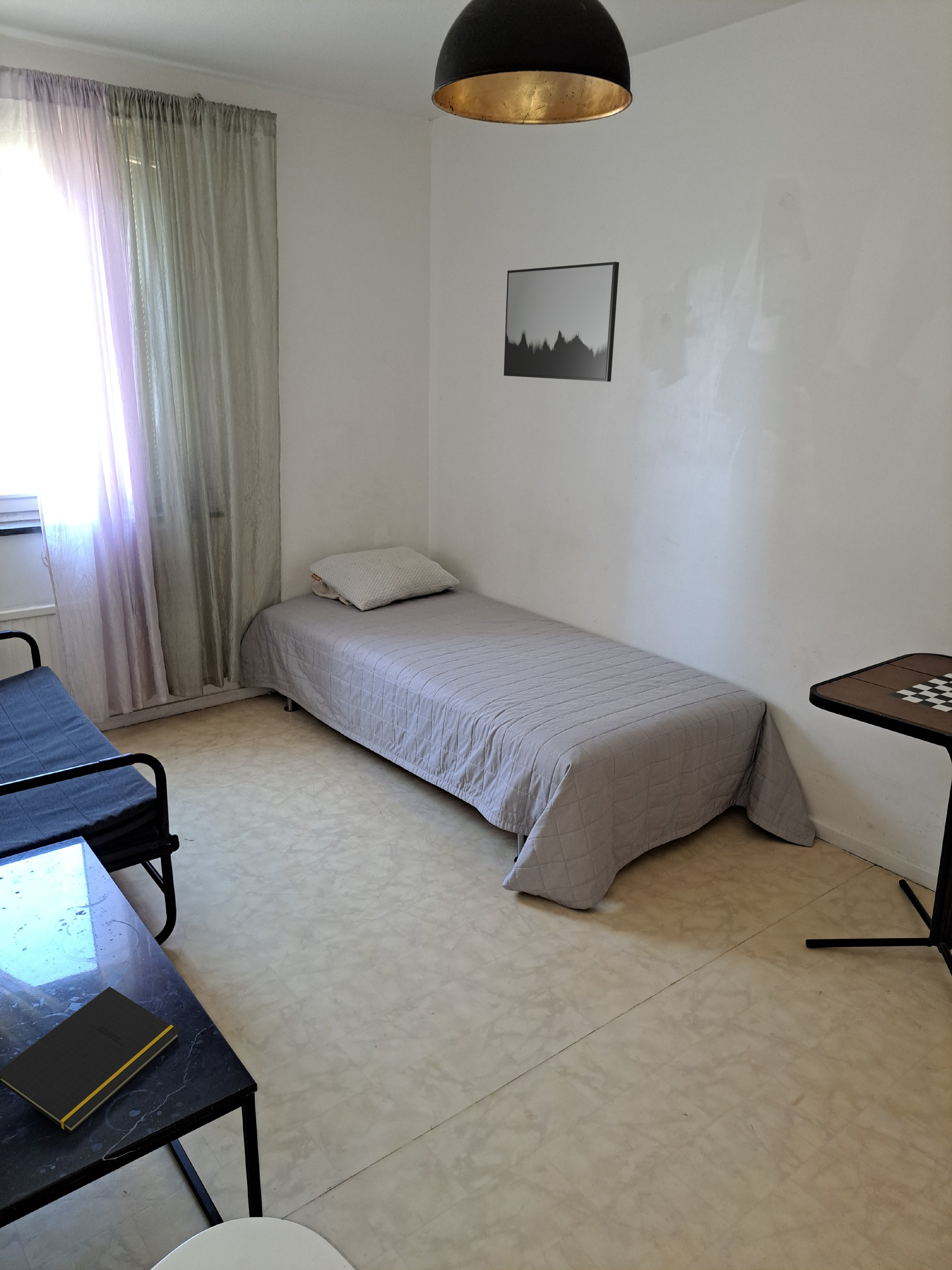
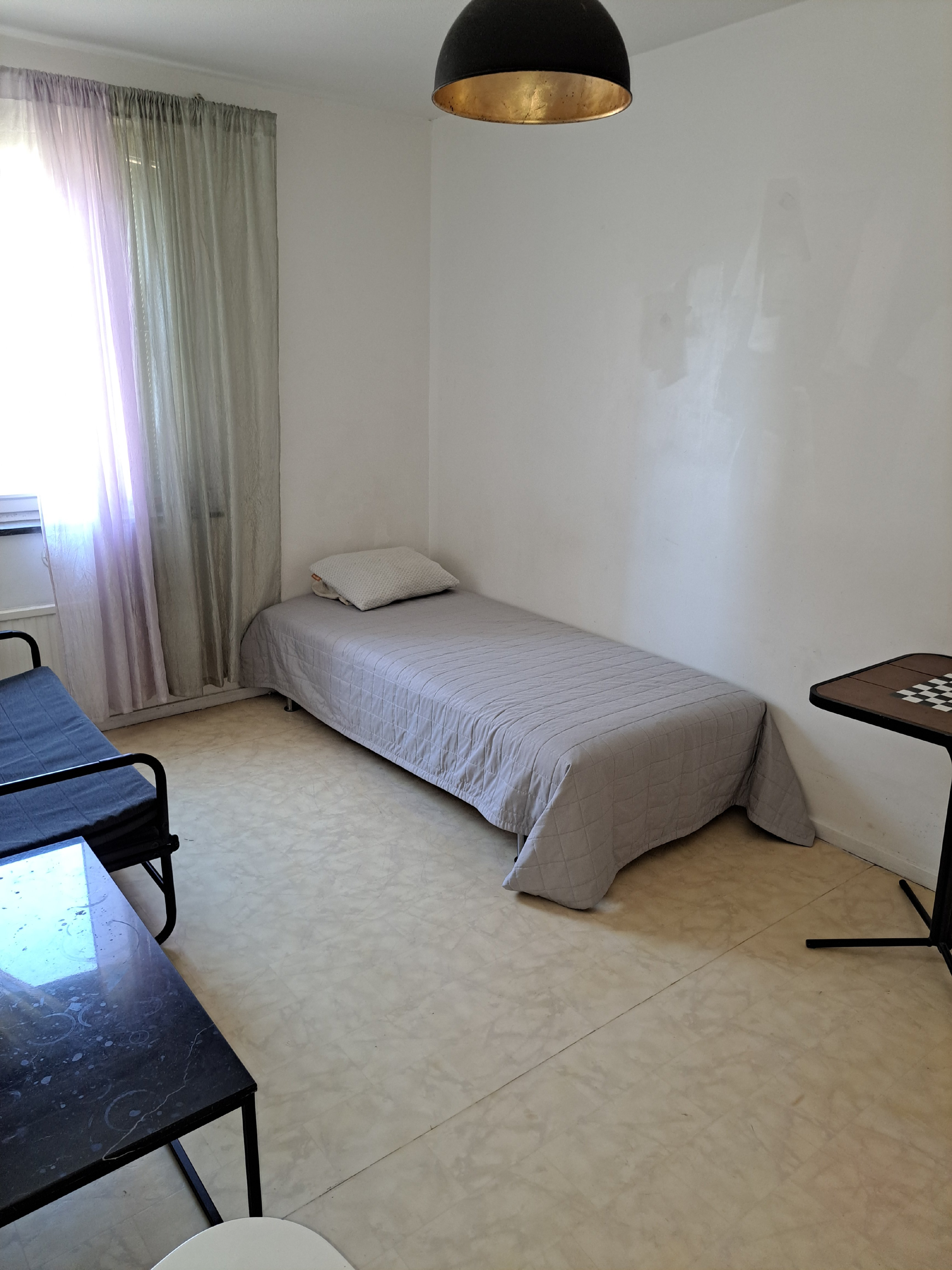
- notepad [0,986,180,1134]
- wall art [503,261,619,382]
